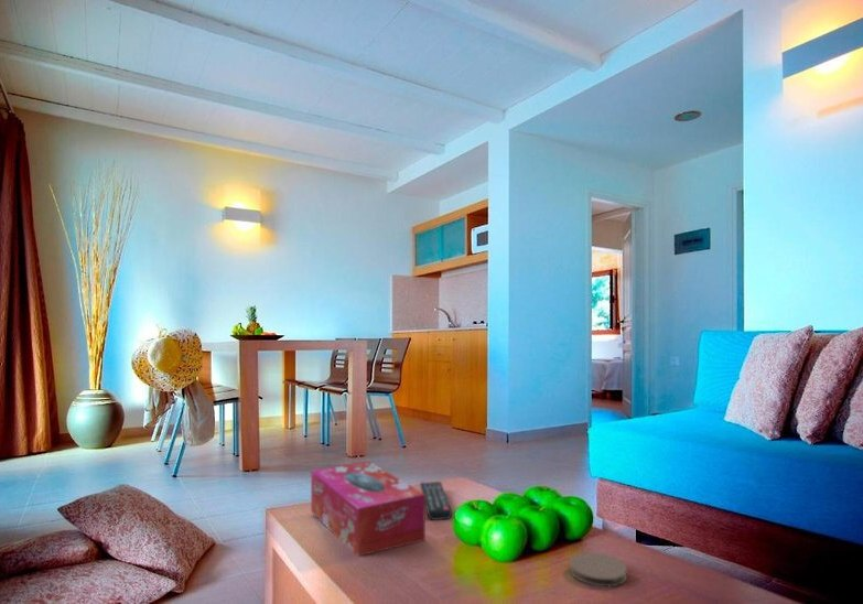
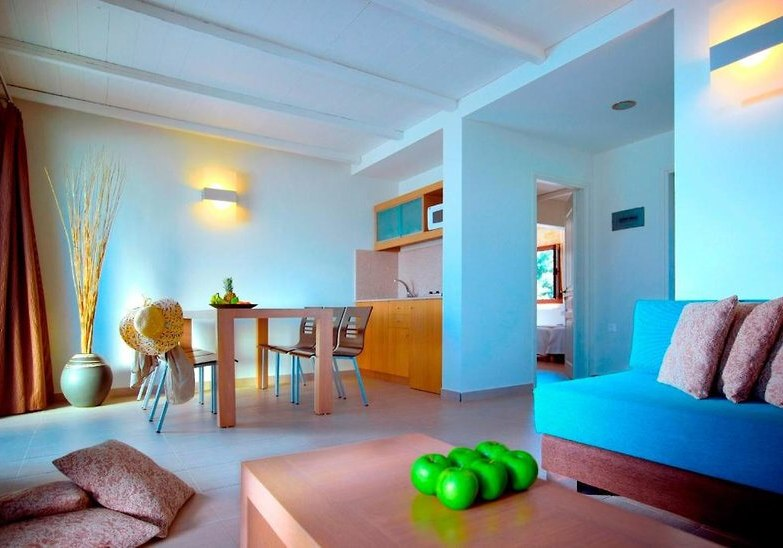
- remote control [419,481,453,521]
- coaster [569,551,628,587]
- tissue box [310,460,427,558]
